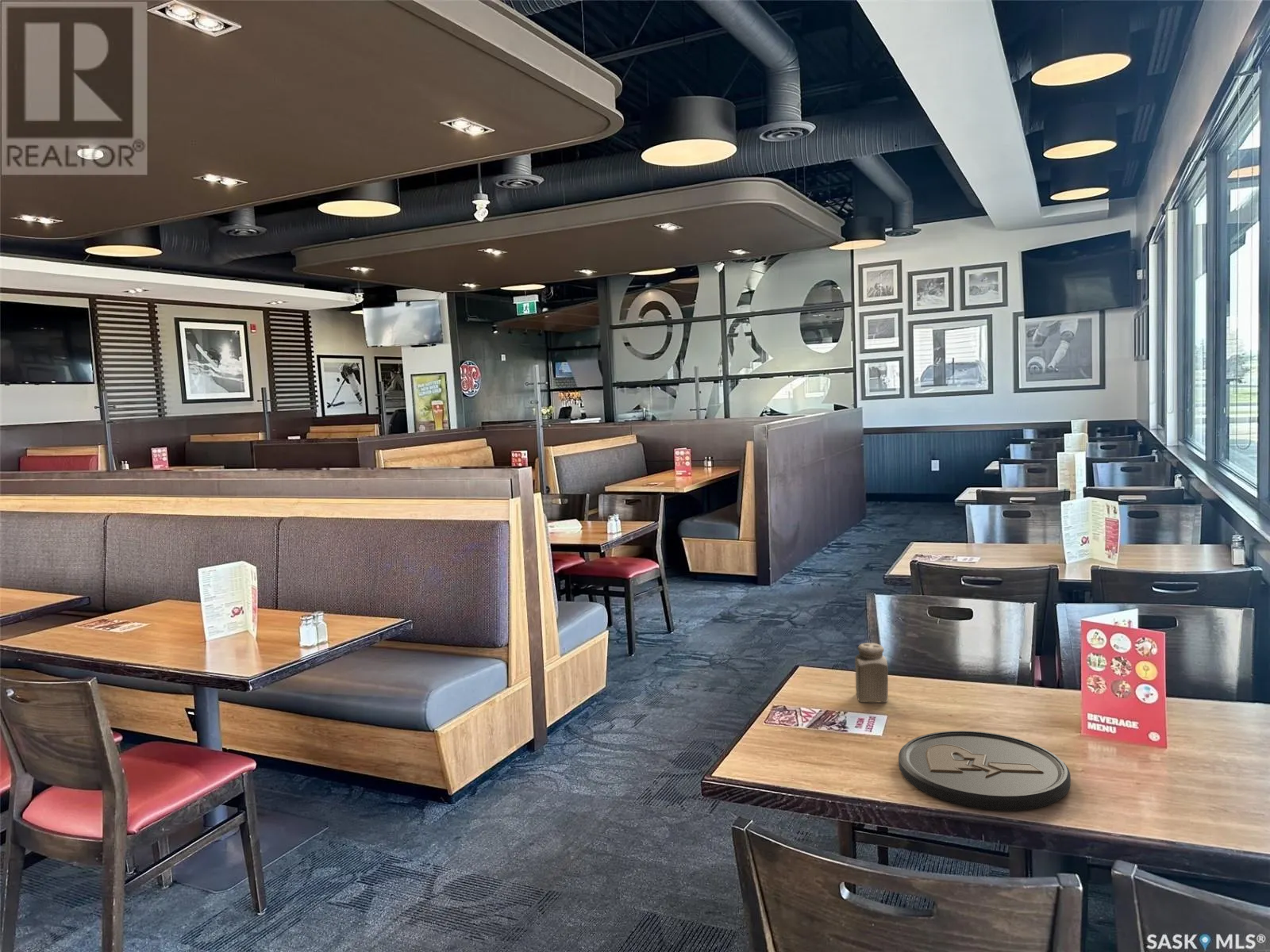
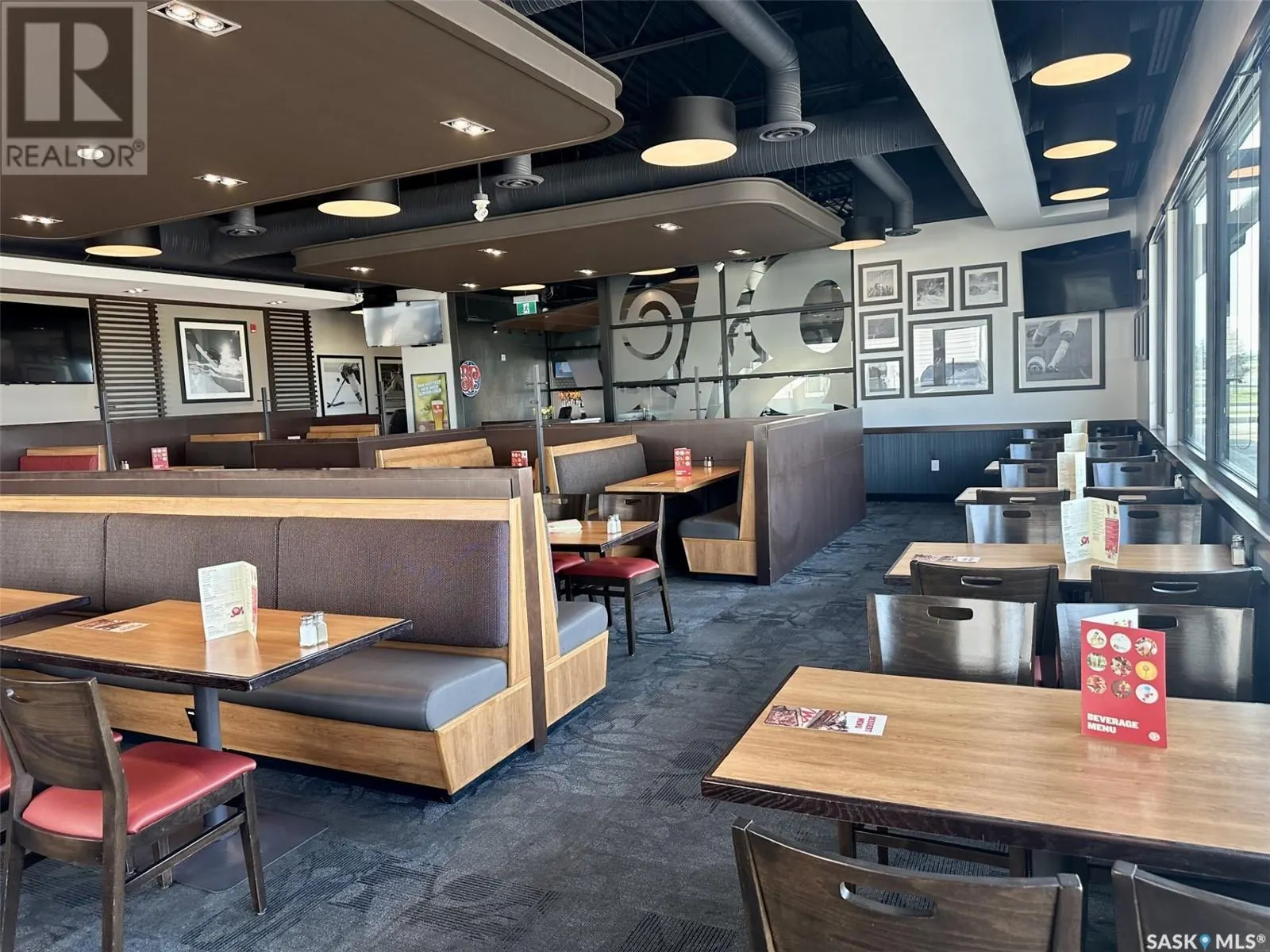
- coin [898,730,1072,812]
- salt shaker [854,642,889,703]
